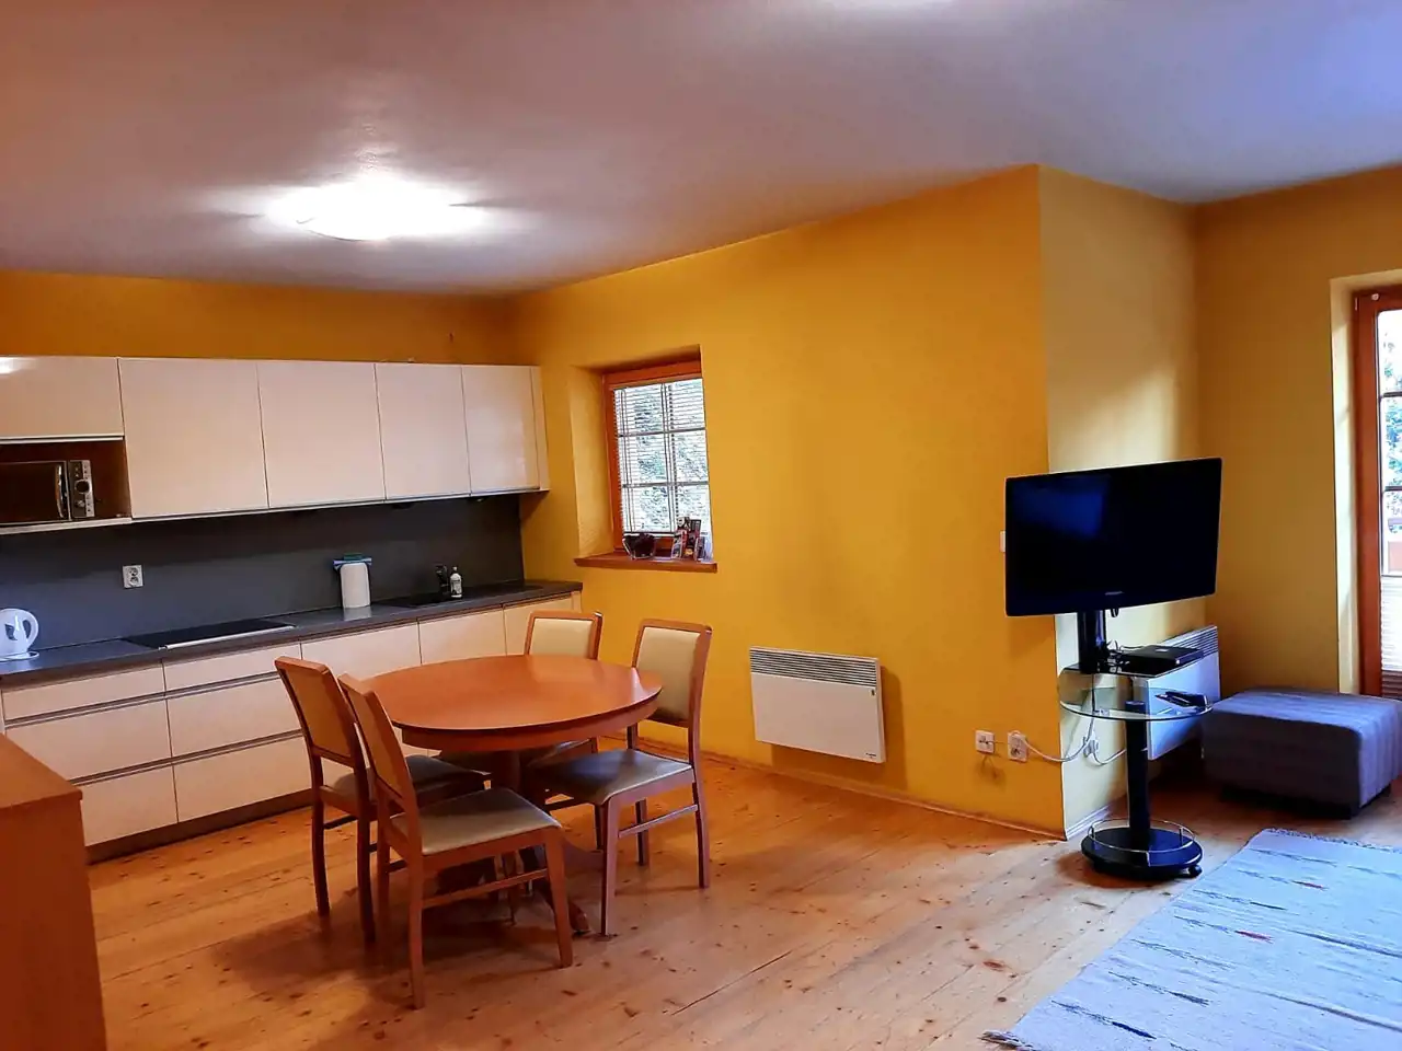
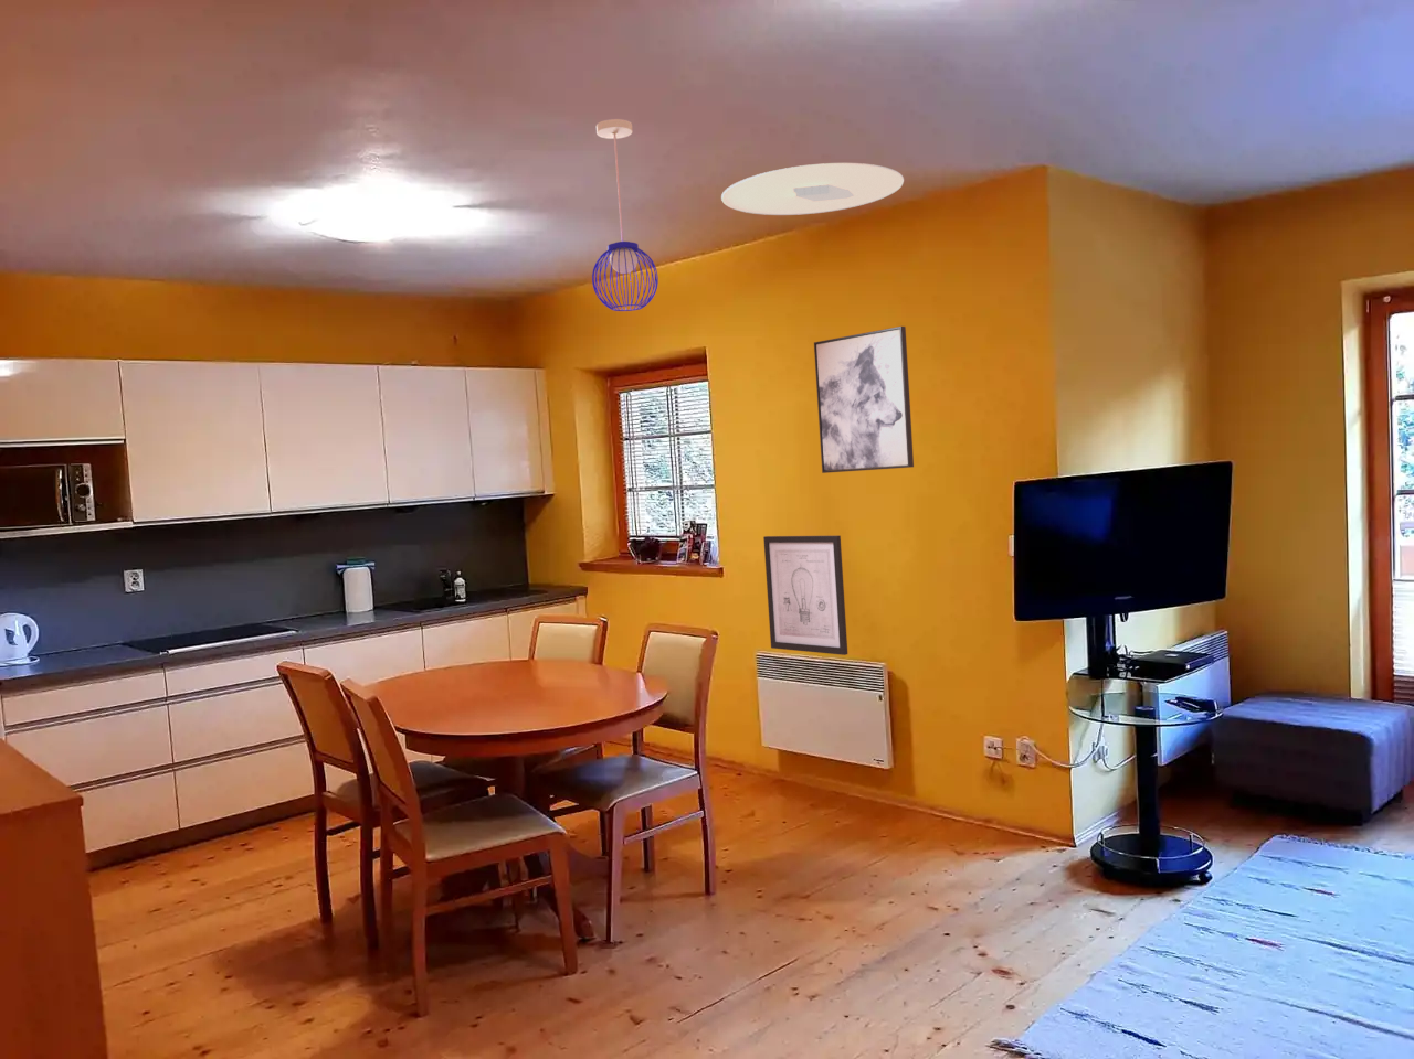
+ ceiling light [720,162,905,216]
+ wall art [813,326,915,474]
+ pendant light [591,118,659,313]
+ wall art [763,535,848,656]
